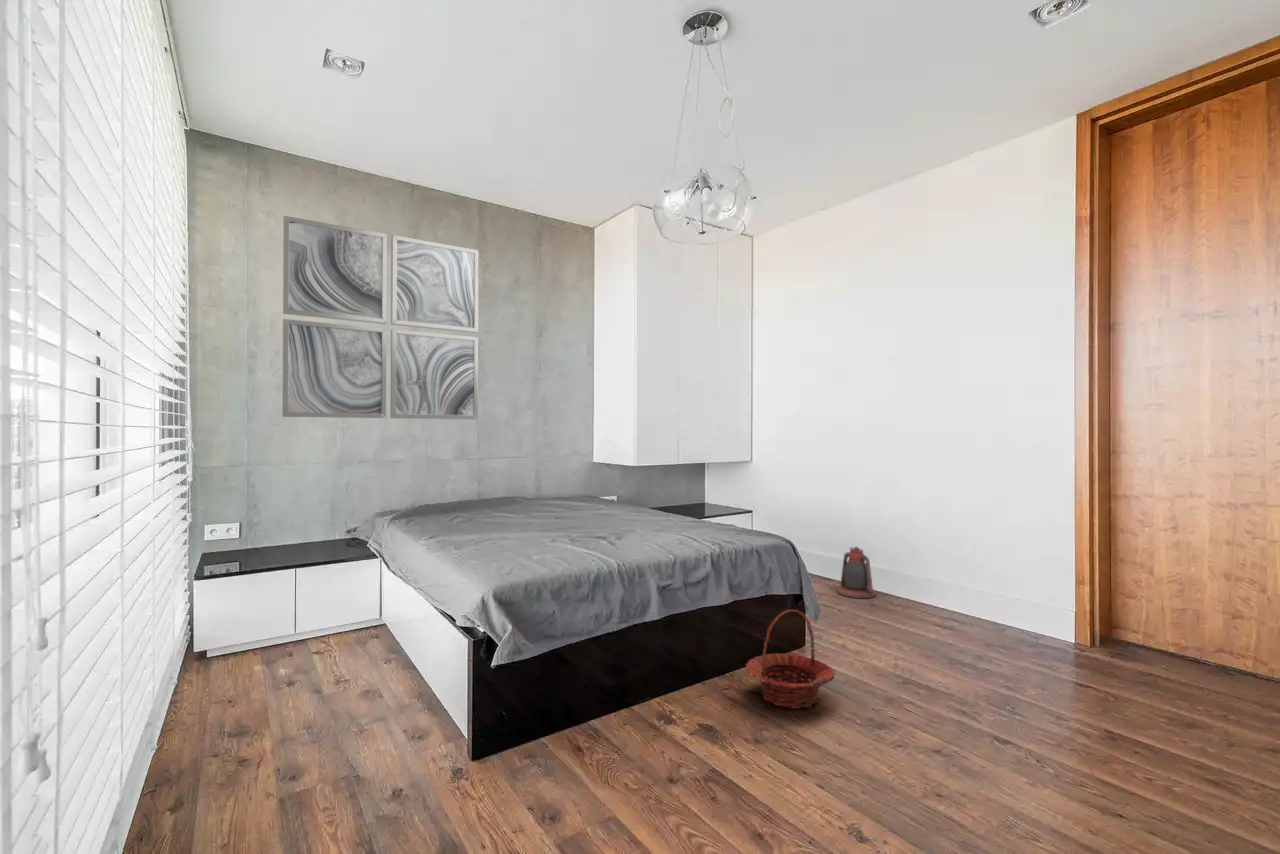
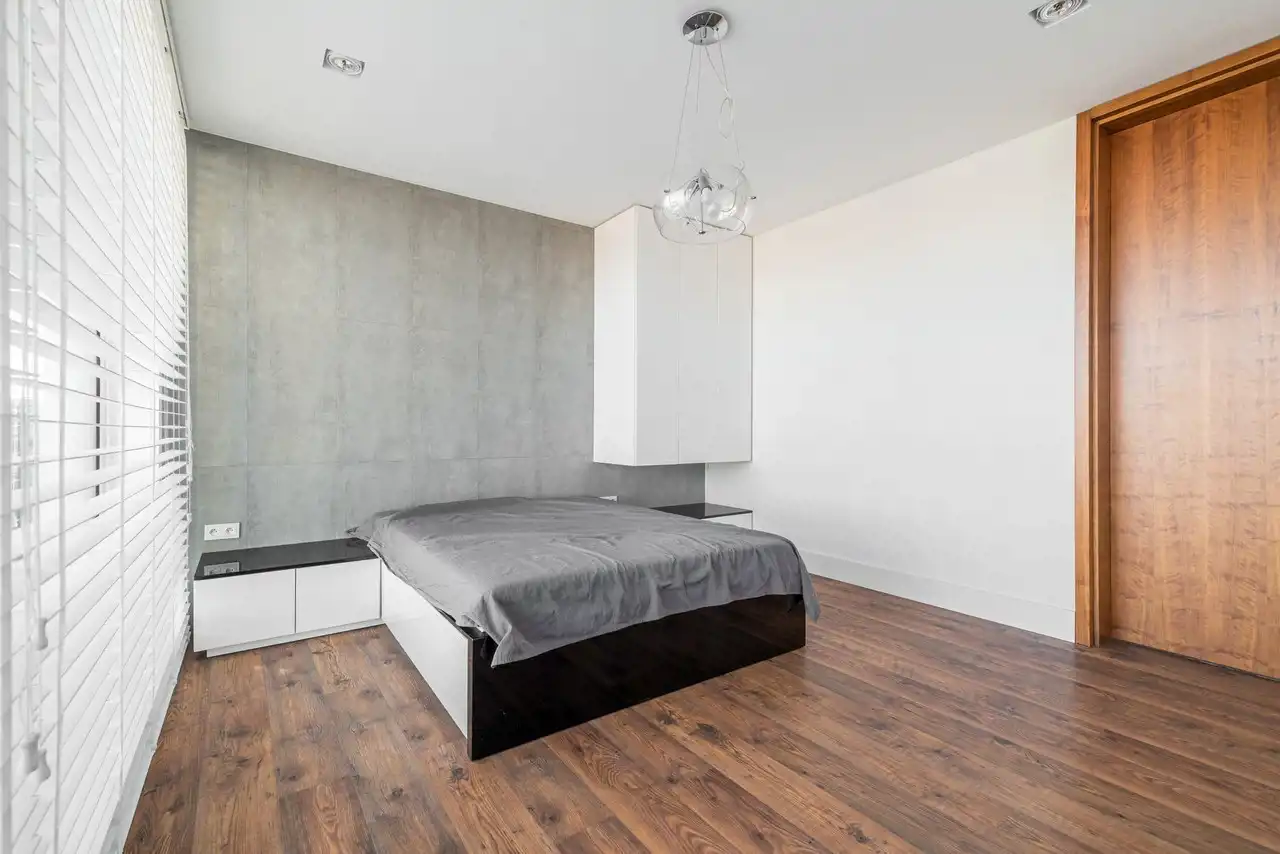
- basket [744,609,837,710]
- wall art [281,215,480,420]
- lantern [836,546,877,599]
